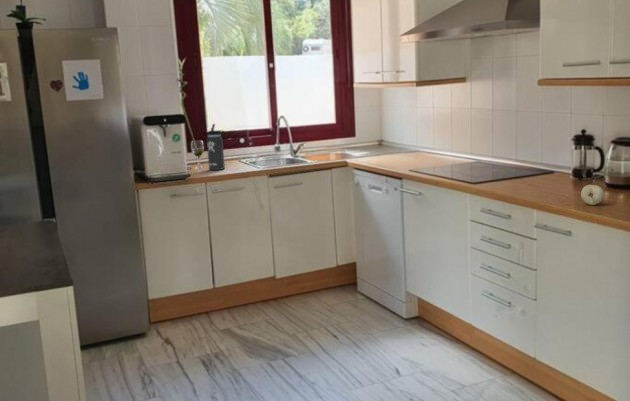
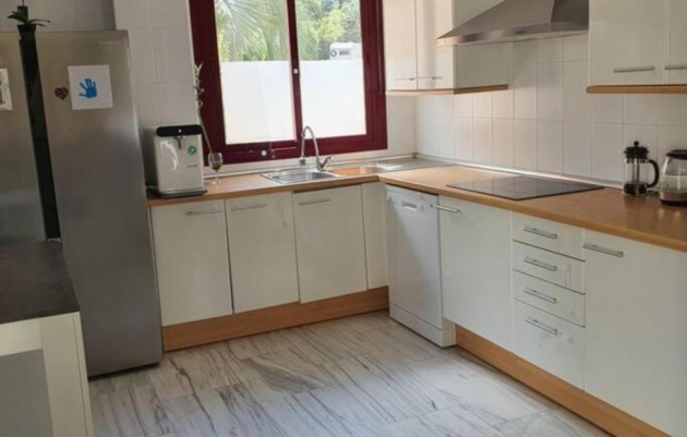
- fruit [580,184,605,206]
- thermos bottle [206,123,226,171]
